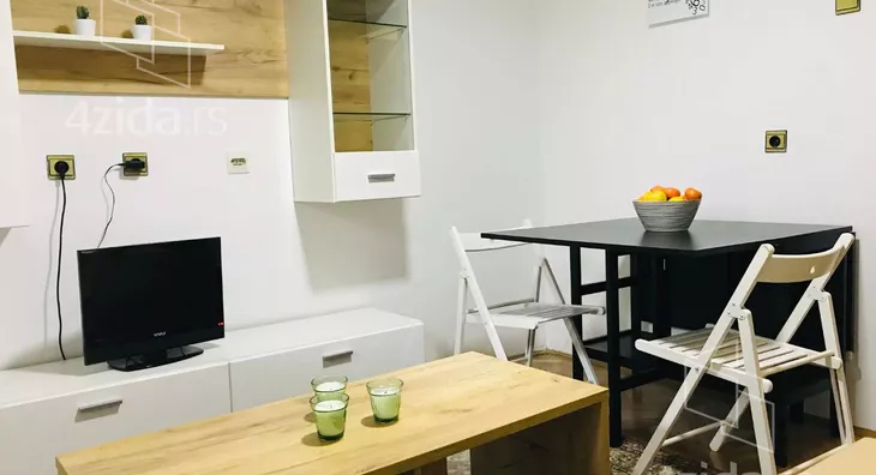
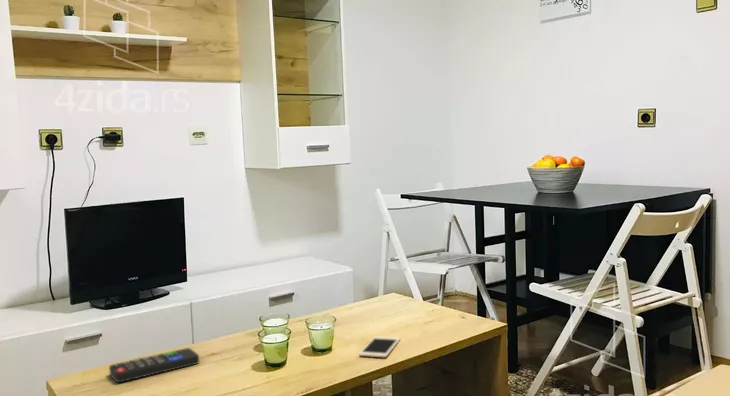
+ remote control [108,347,200,384]
+ cell phone [358,335,401,358]
